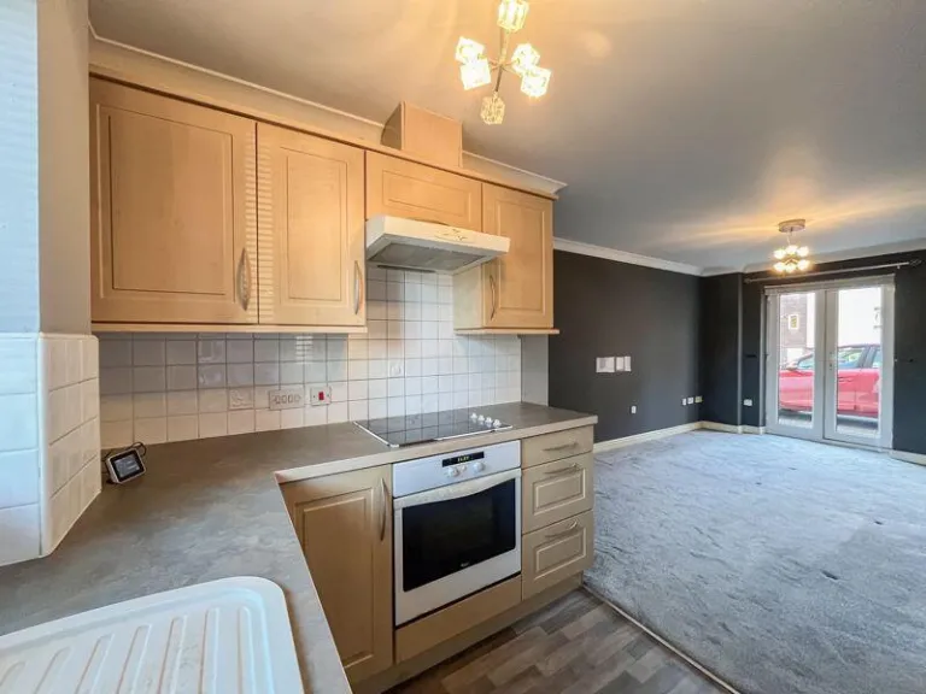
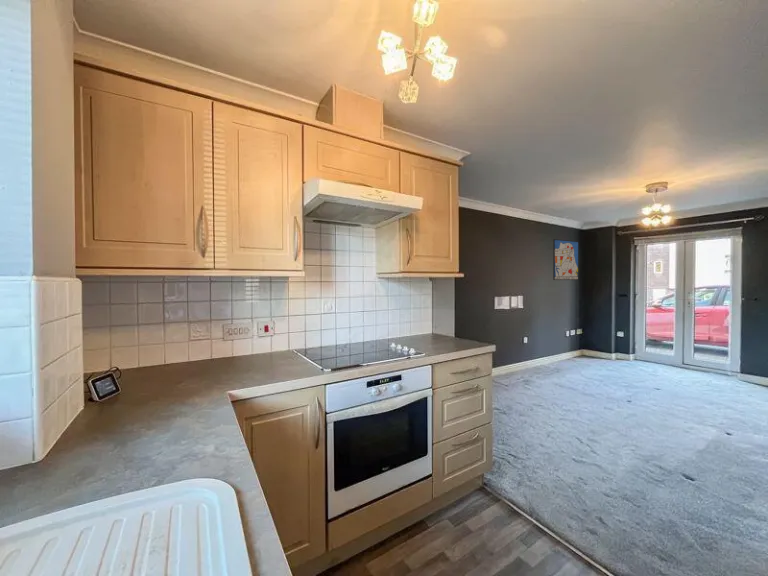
+ wall art [552,238,579,281]
